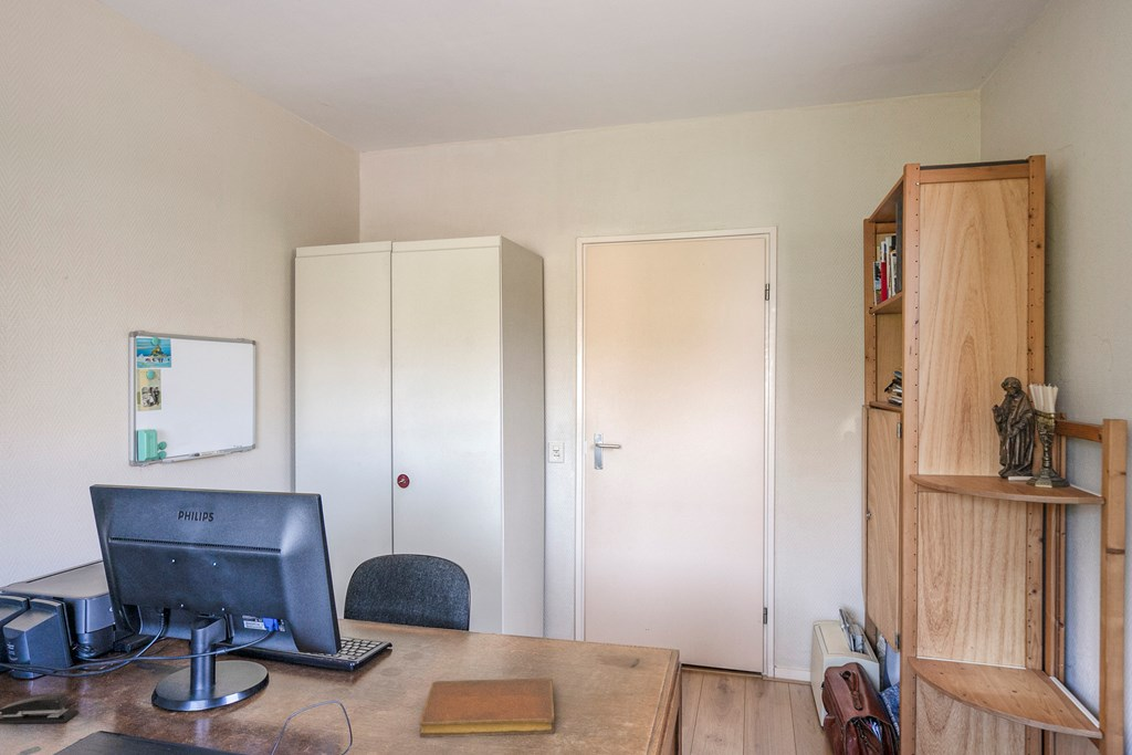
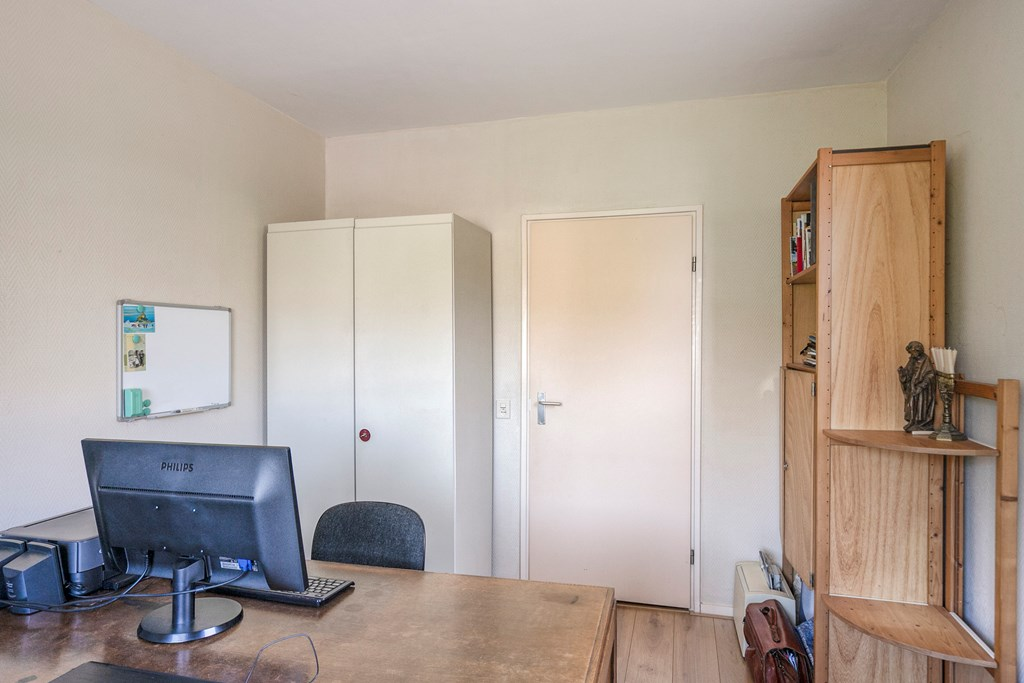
- stapler [0,693,80,724]
- notebook [418,677,556,738]
